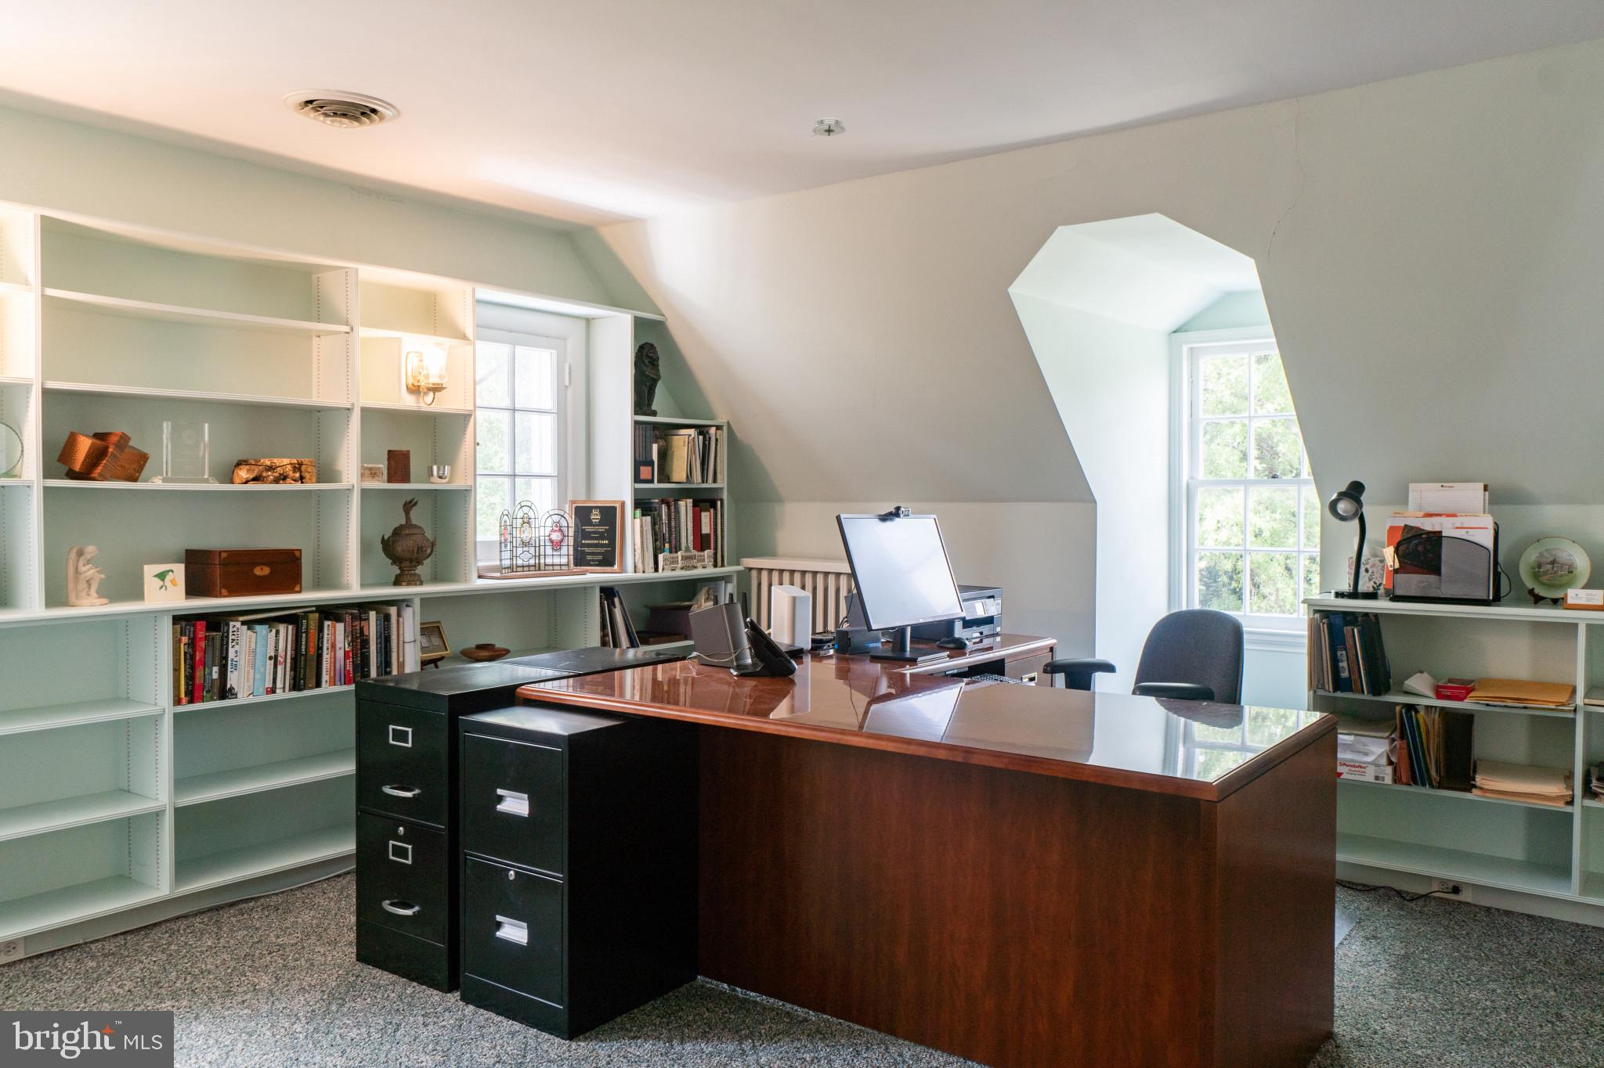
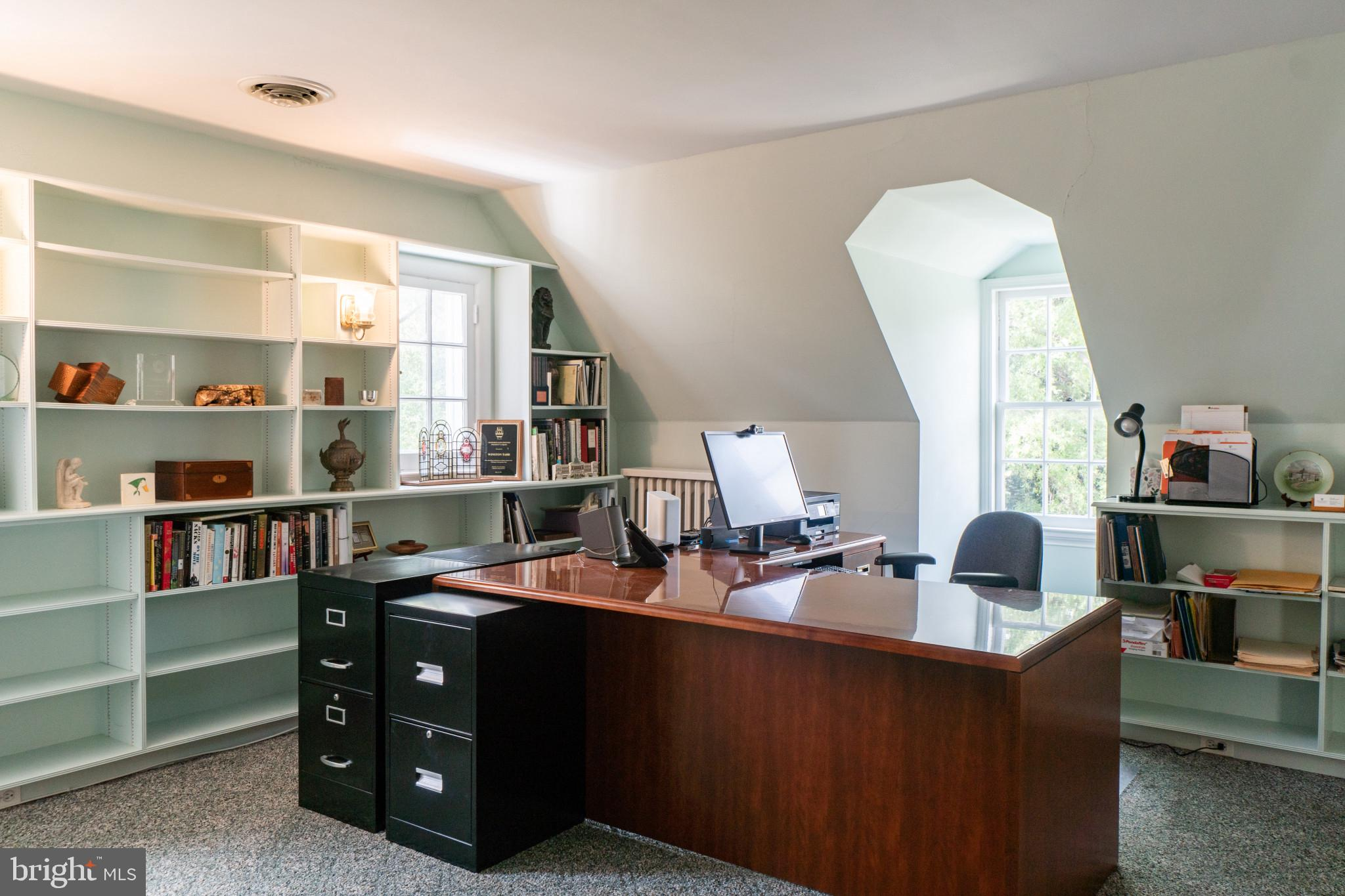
- smoke detector [810,117,847,138]
